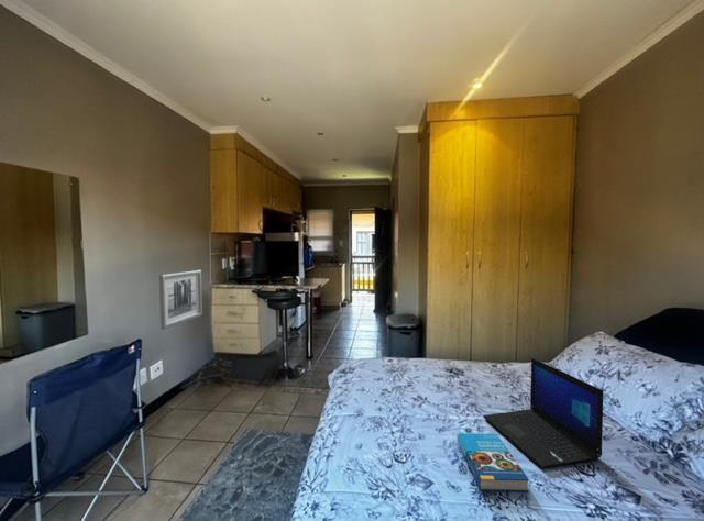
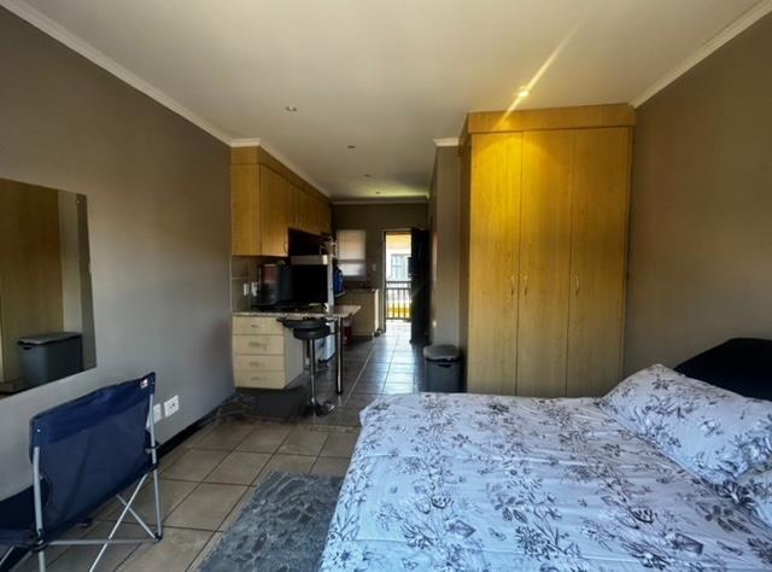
- laptop [482,357,604,469]
- wall art [158,269,204,331]
- book [455,432,530,492]
